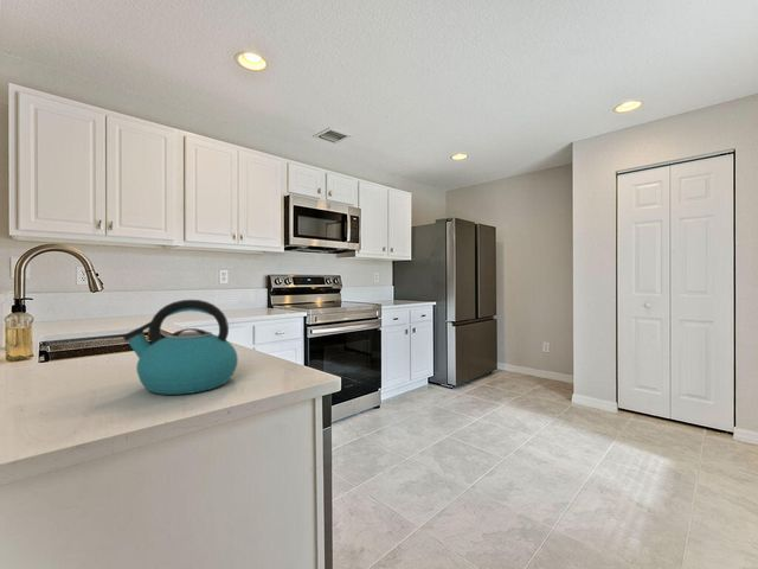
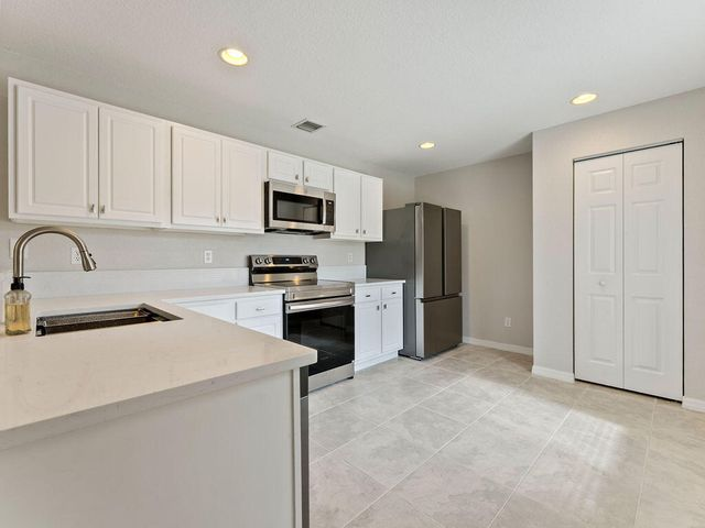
- kettle [122,299,239,396]
